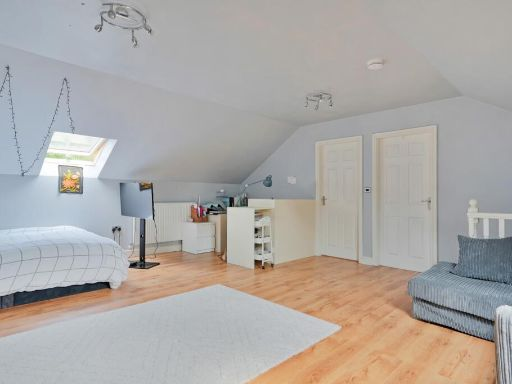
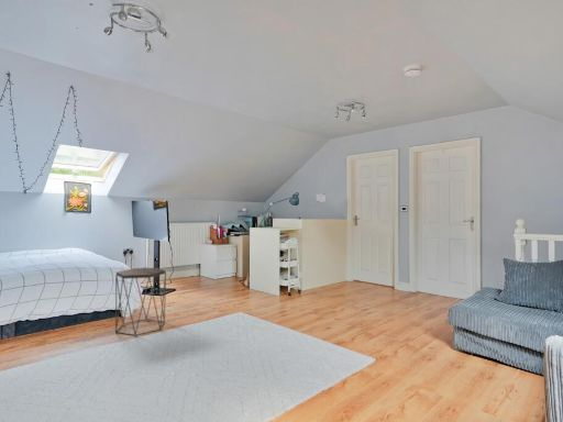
+ side table [114,267,167,336]
